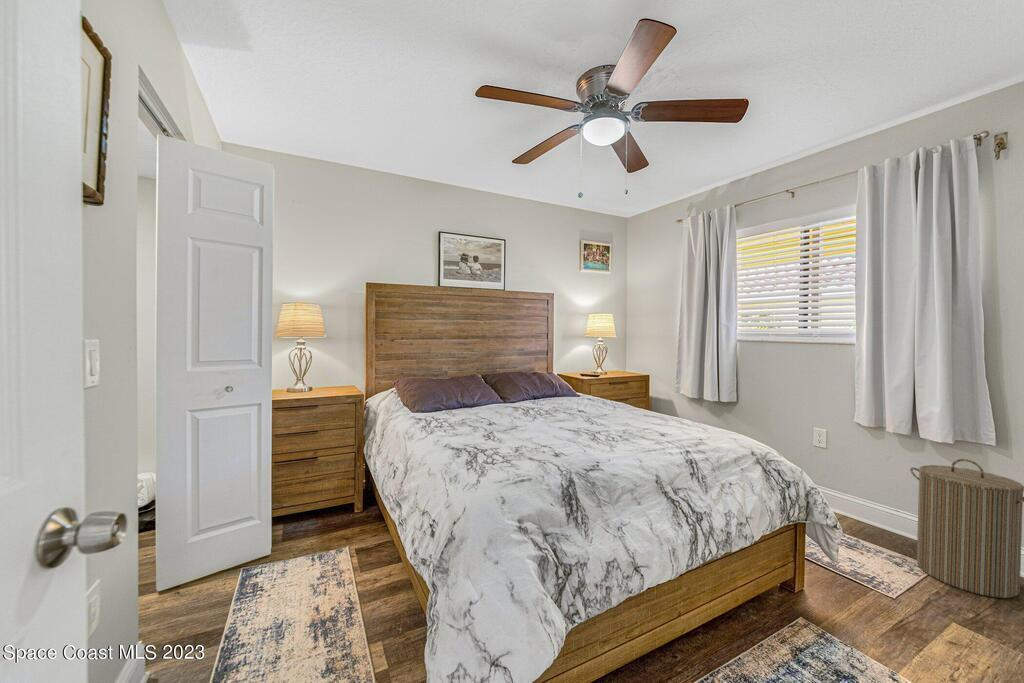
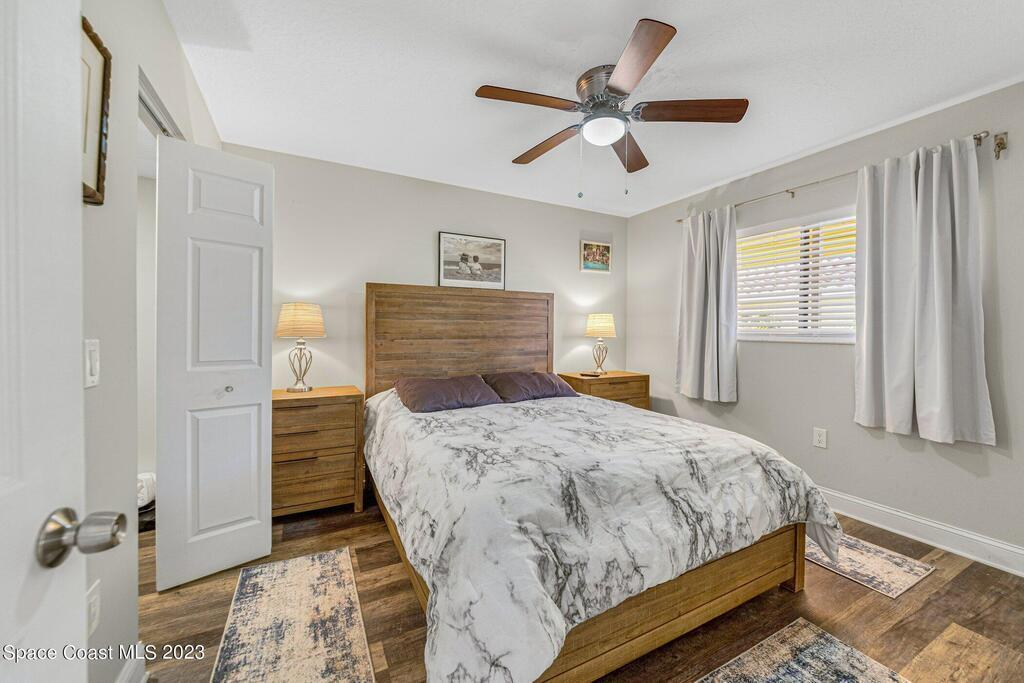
- laundry hamper [909,458,1024,599]
